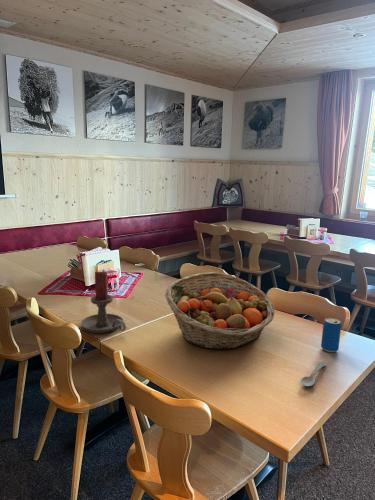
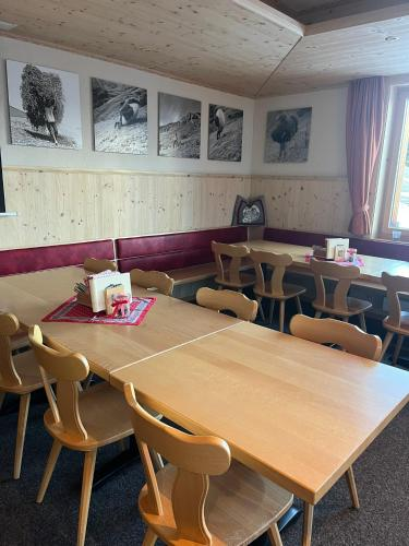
- fruit basket [164,271,276,351]
- beverage can [320,317,342,353]
- candle holder [80,270,127,334]
- spoon [300,362,327,387]
